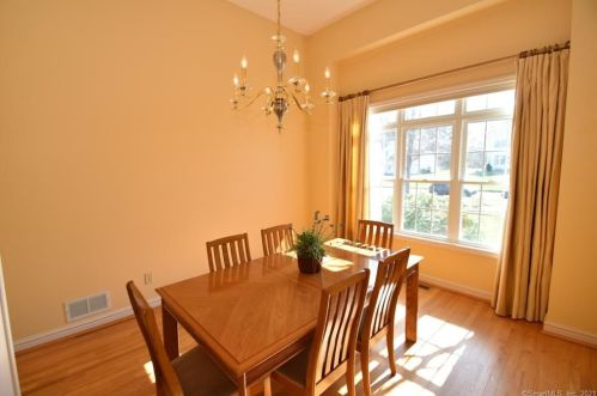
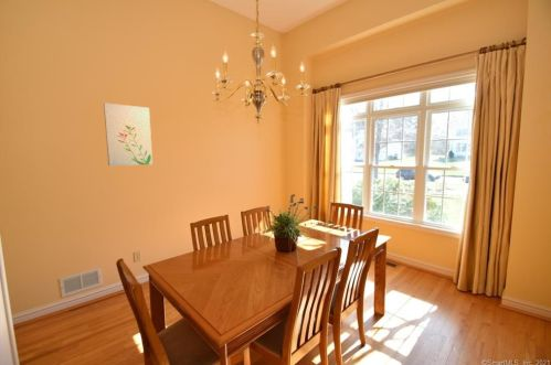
+ wall art [103,101,153,167]
